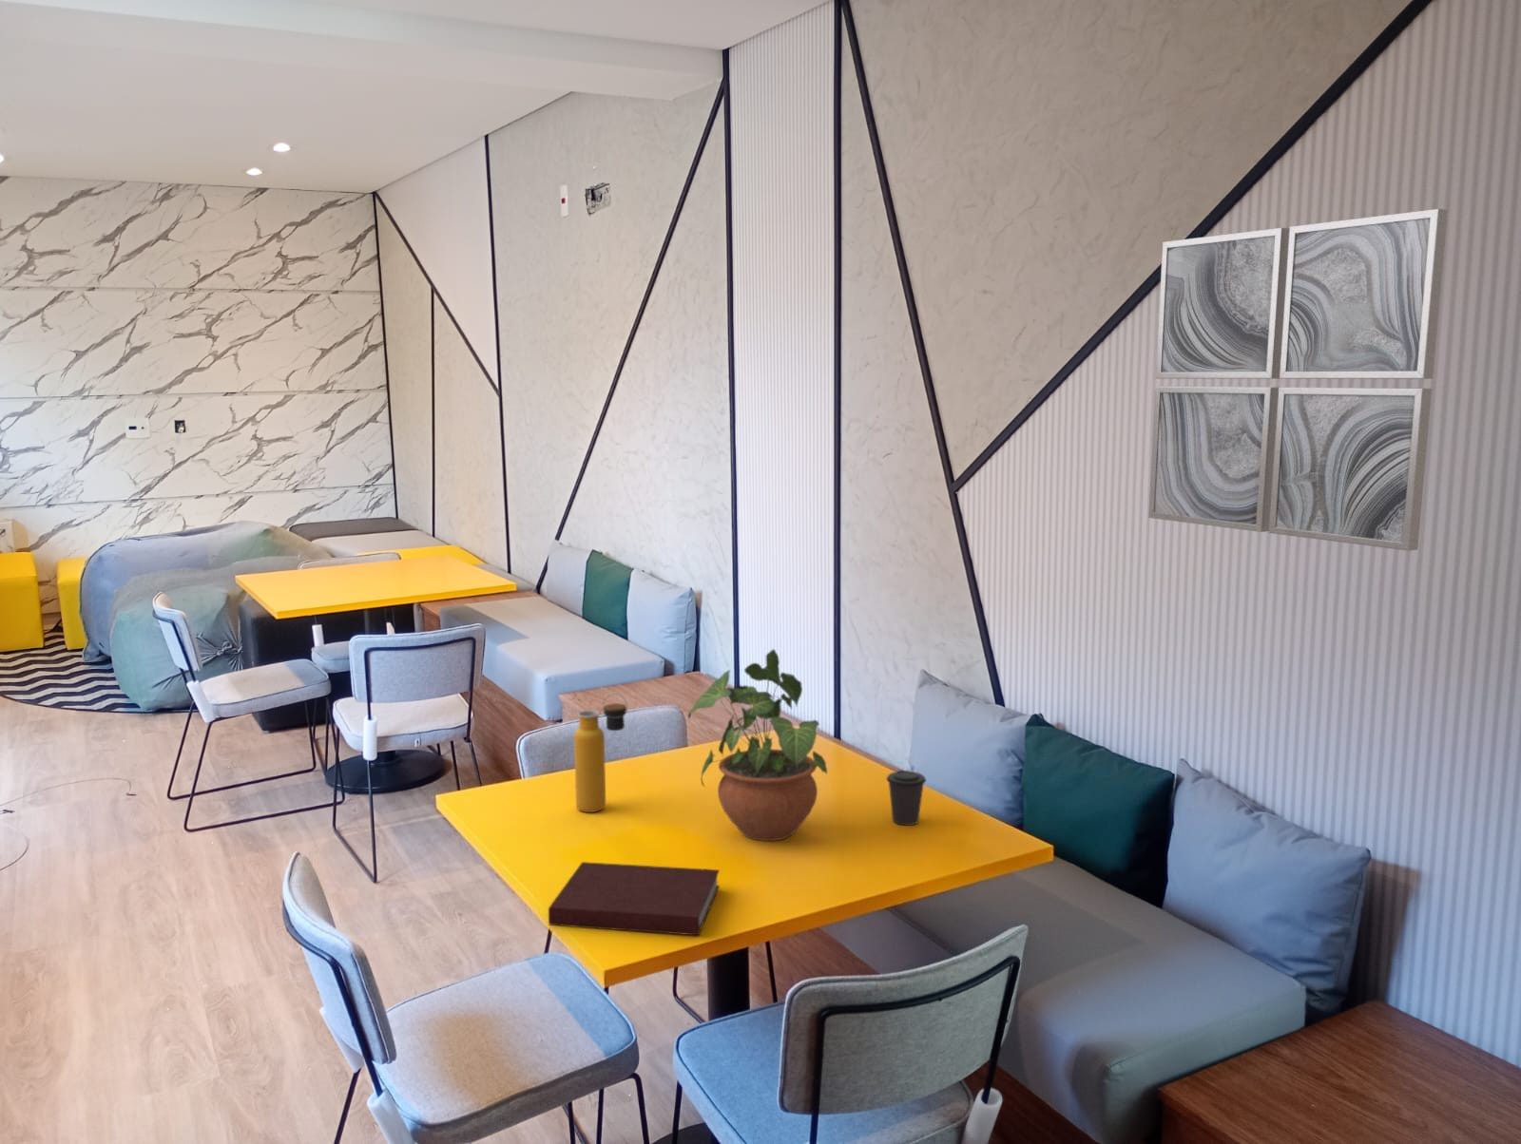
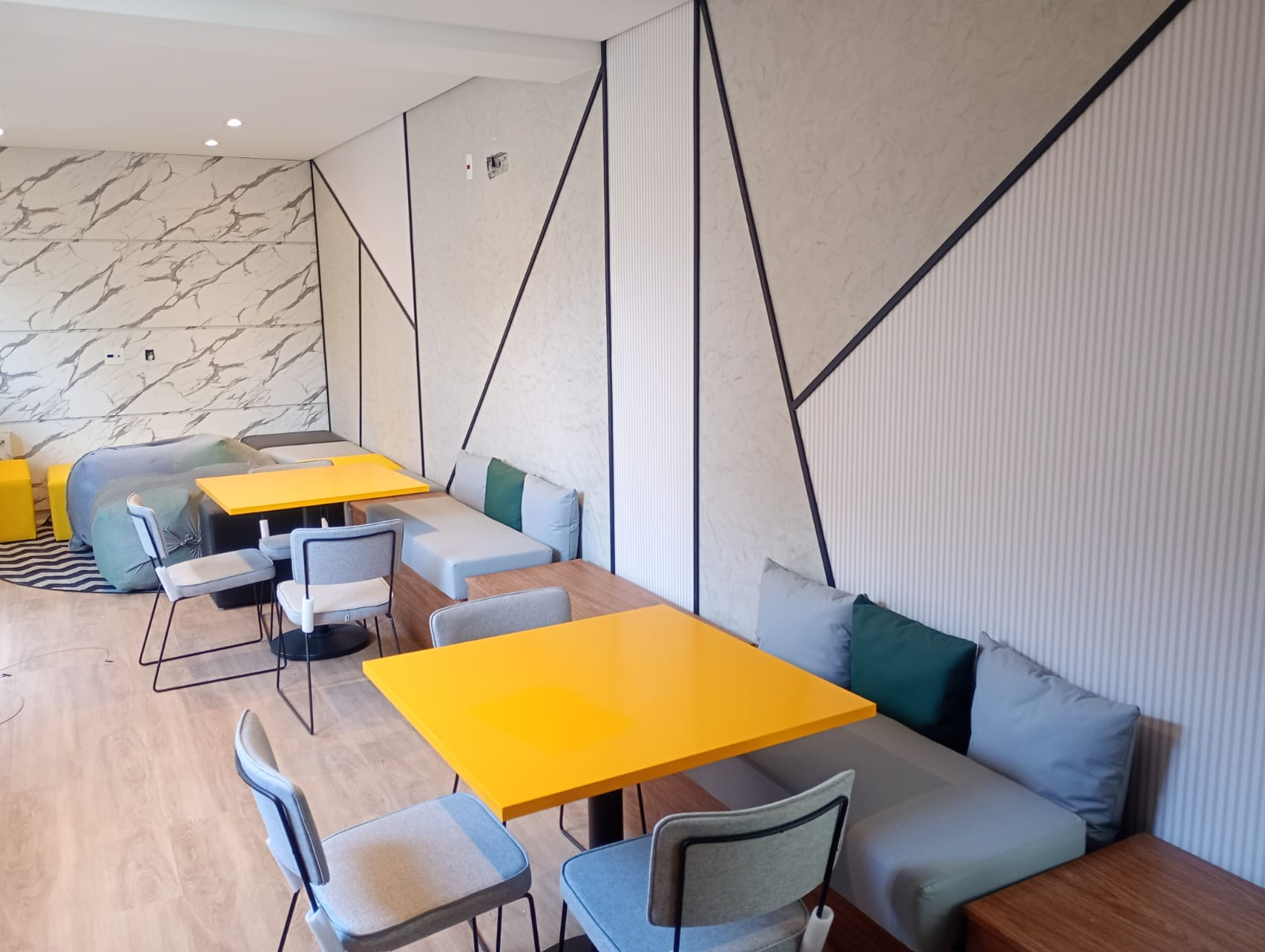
- water bottle [574,692,629,814]
- potted plant [688,648,828,842]
- wall art [1147,208,1449,552]
- notebook [547,860,720,936]
- coffee cup [886,769,927,826]
